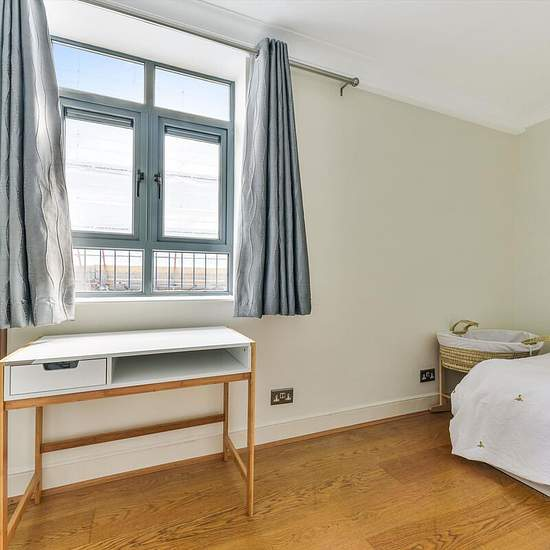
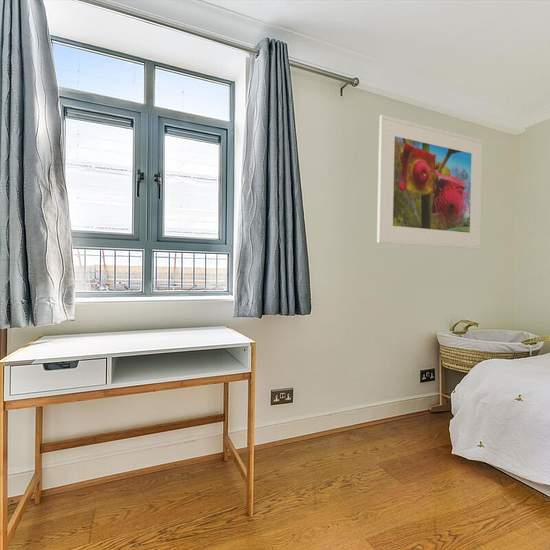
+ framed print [376,114,484,250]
